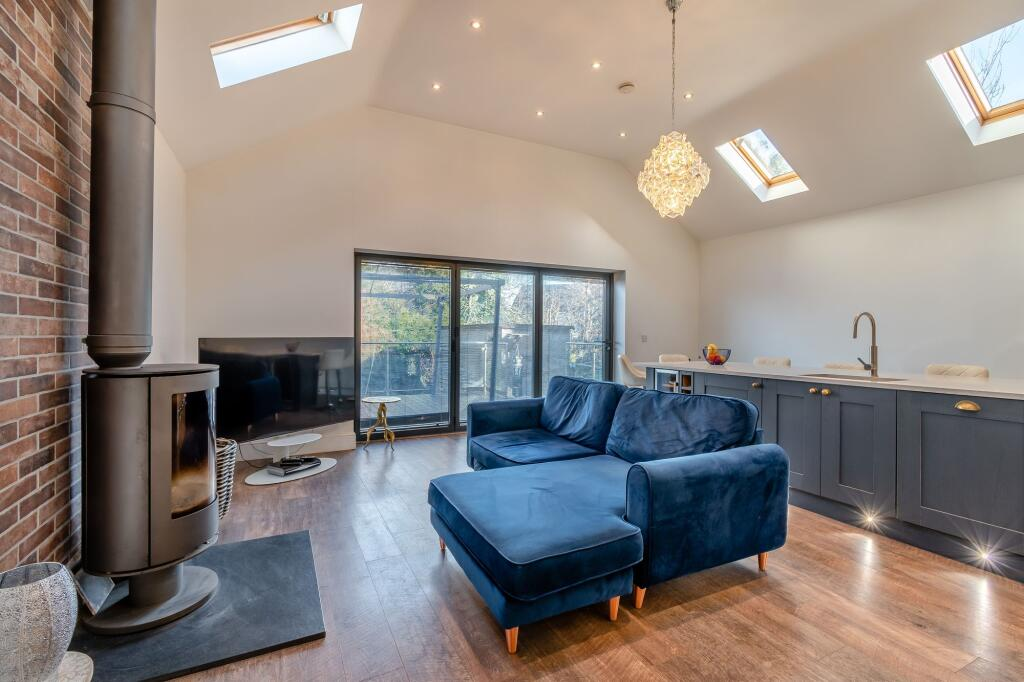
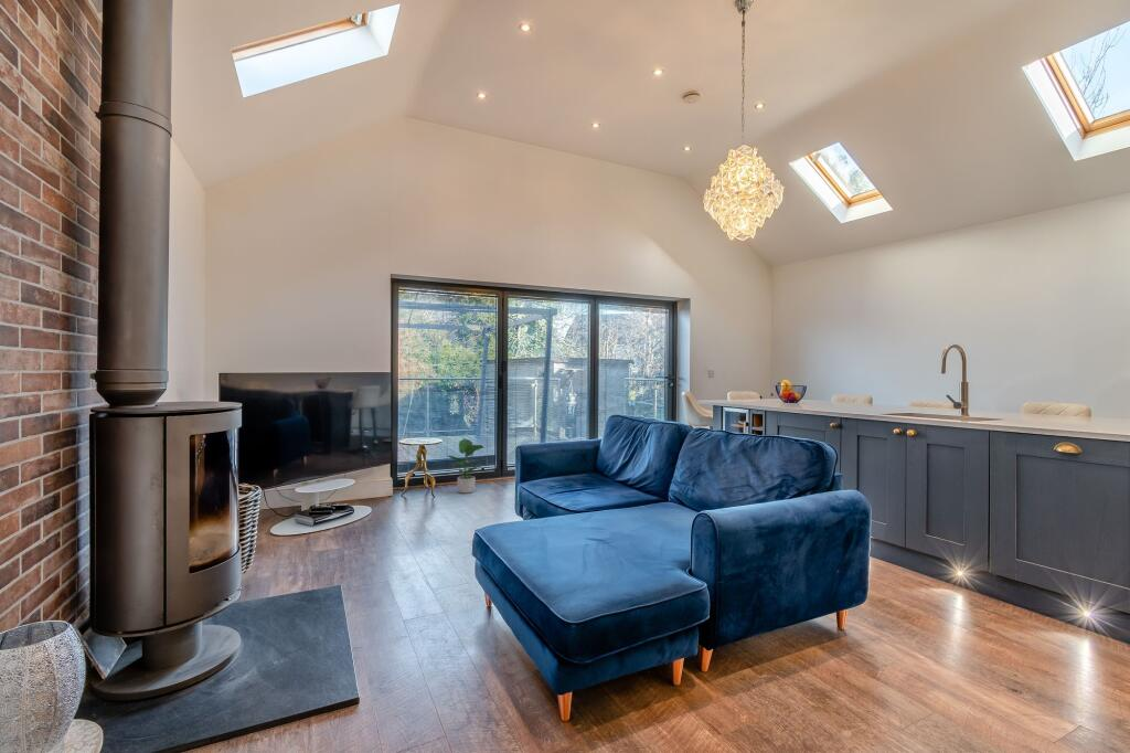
+ potted plant [447,437,486,495]
